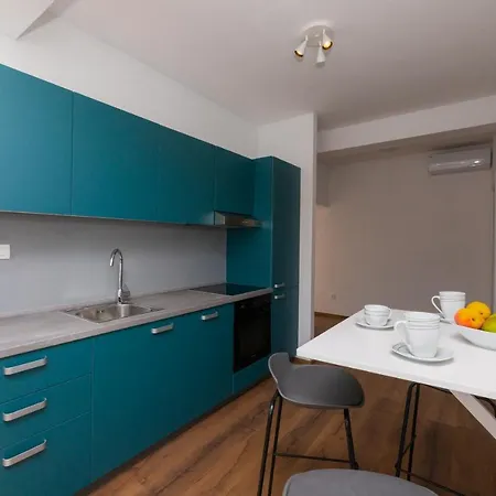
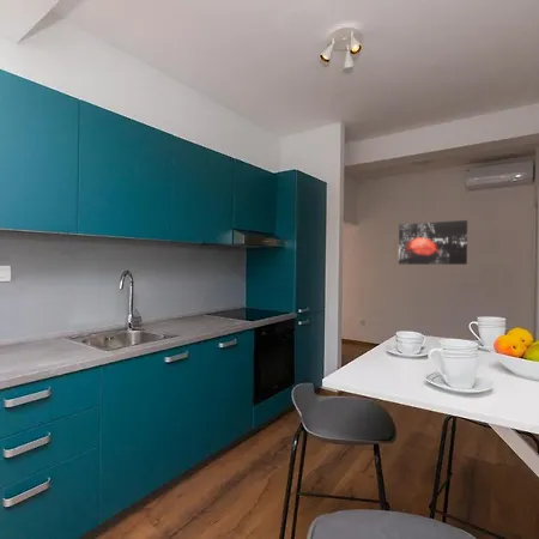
+ wall art [398,219,468,266]
